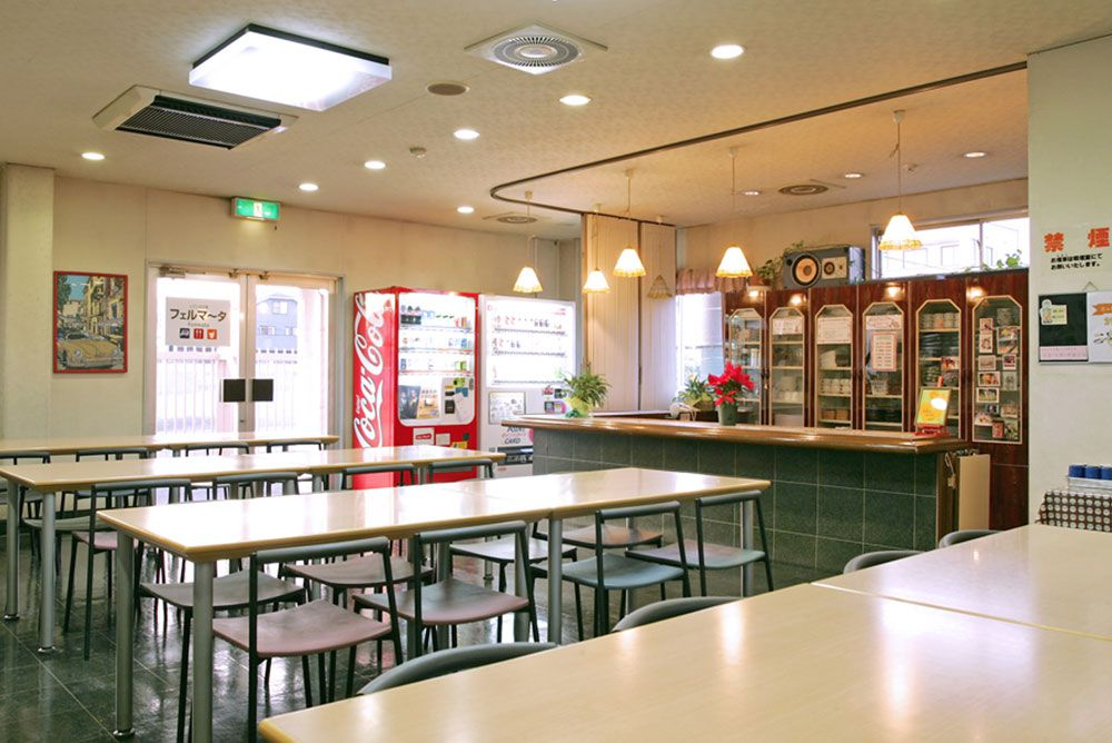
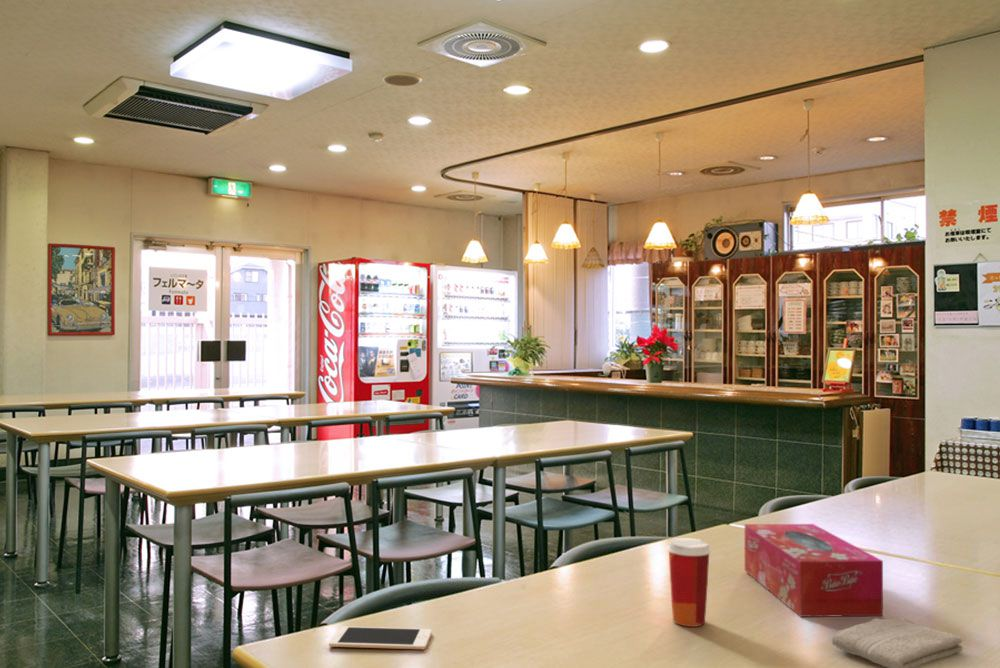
+ tissue box [744,523,884,618]
+ washcloth [831,616,964,668]
+ cell phone [328,626,433,651]
+ paper cup [666,537,712,628]
